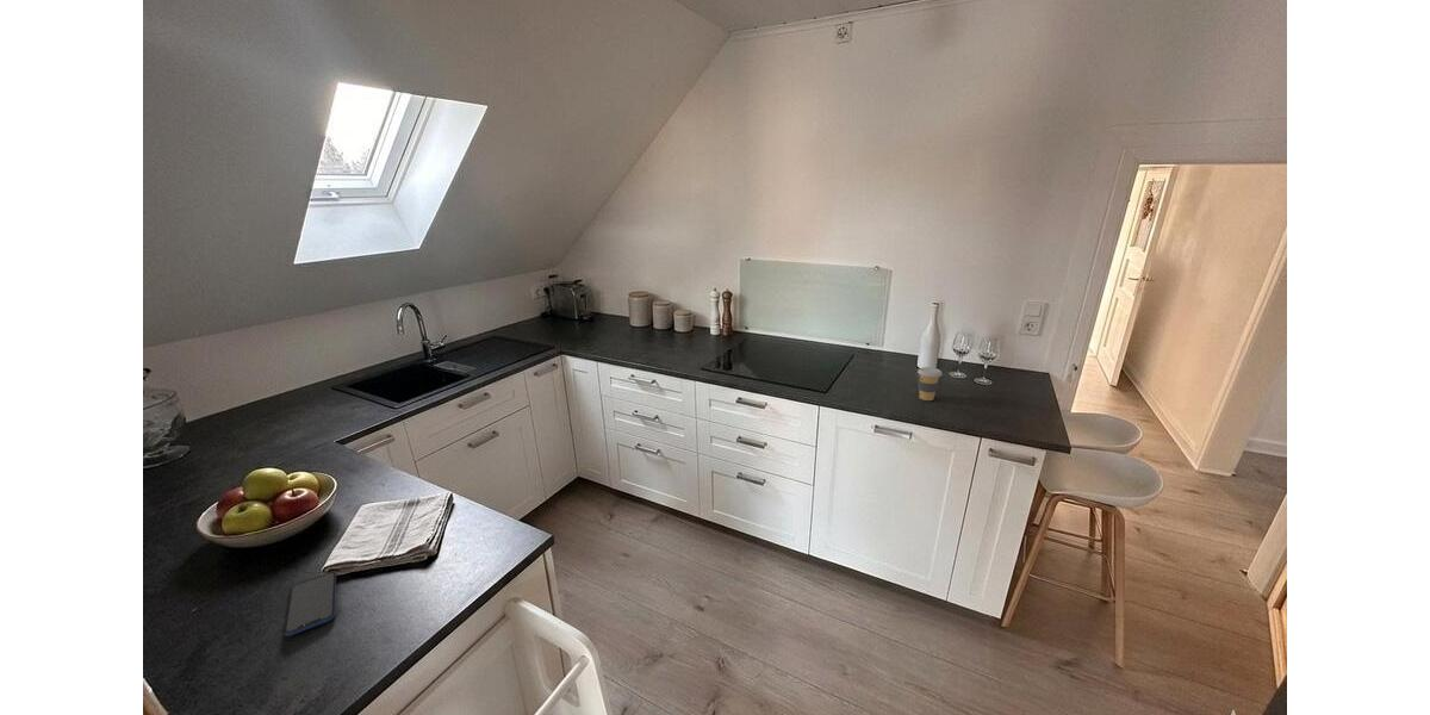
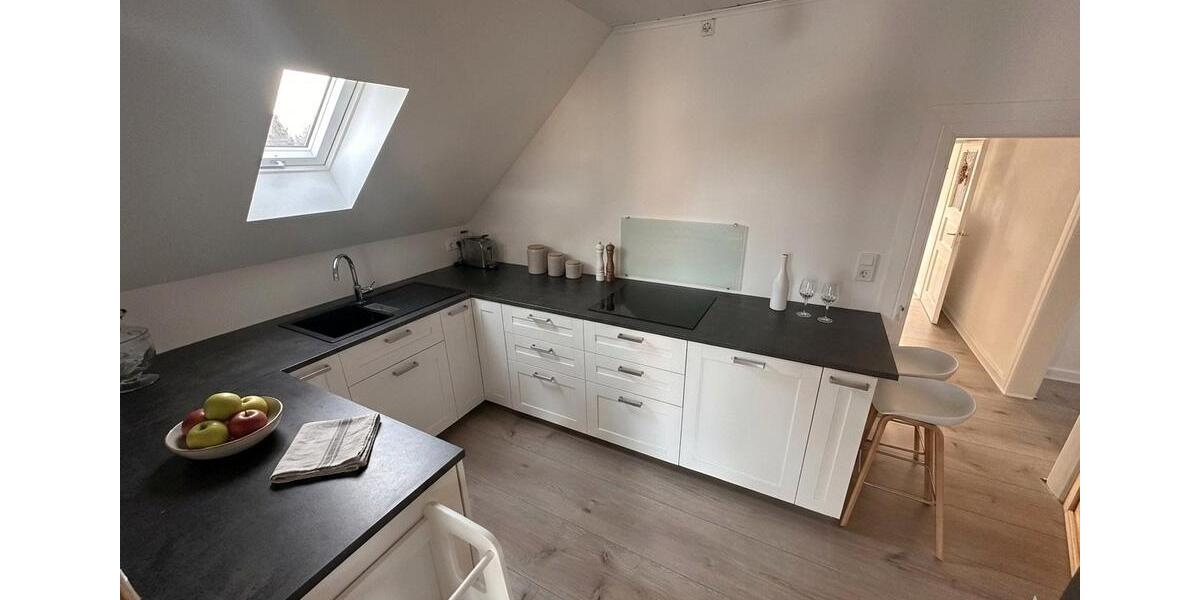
- smartphone [282,571,337,638]
- coffee cup [916,366,944,402]
